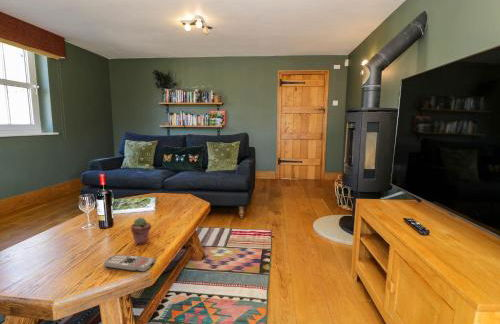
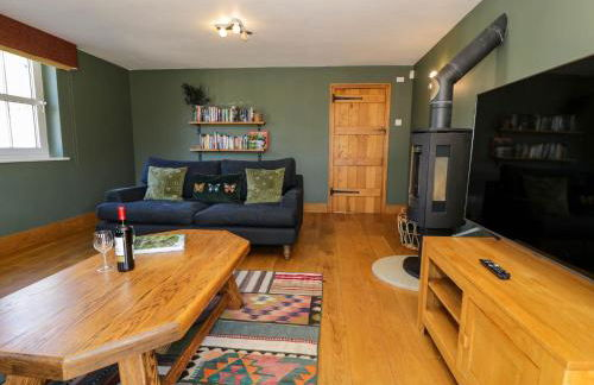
- potted succulent [130,216,152,245]
- remote control [103,254,157,273]
